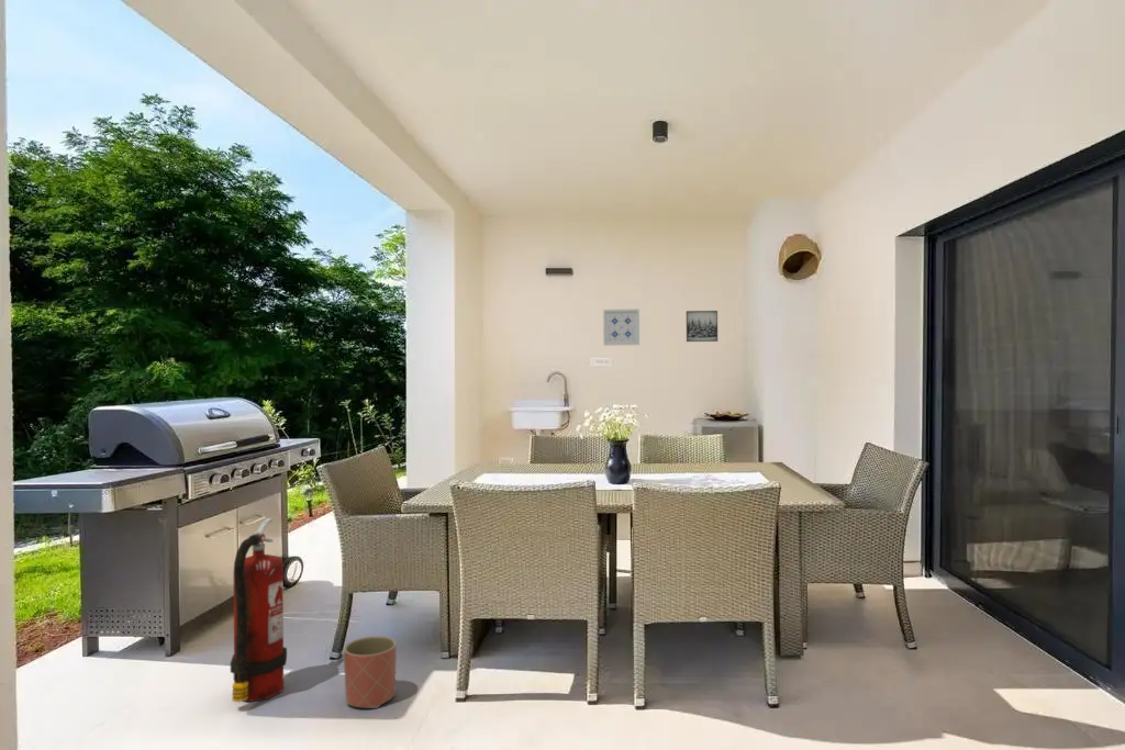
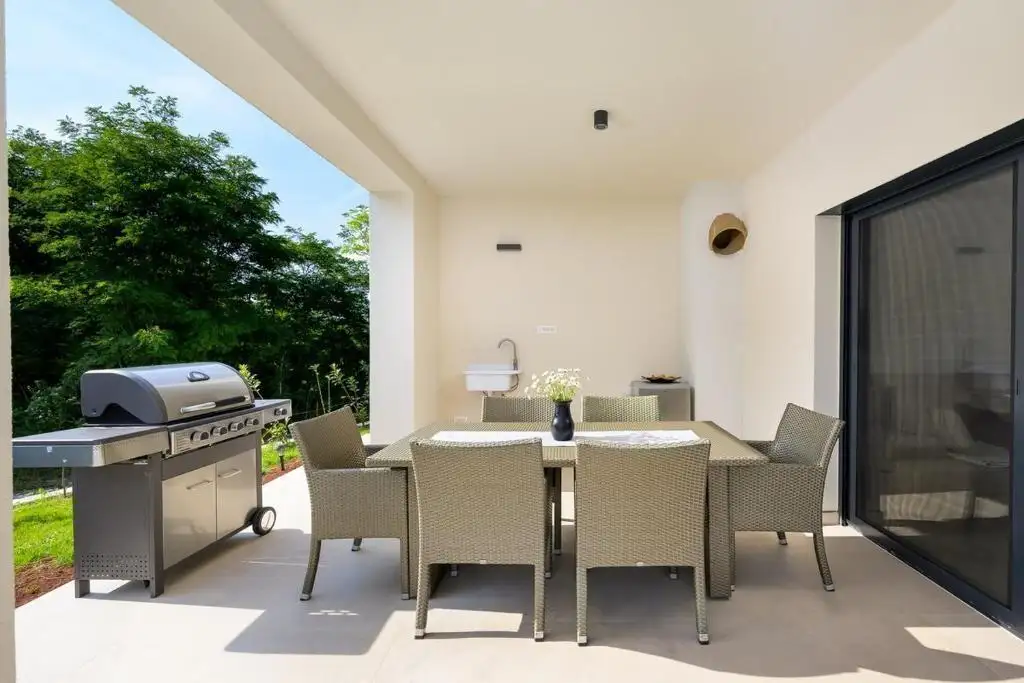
- planter [343,635,398,709]
- wall art [686,310,719,343]
- fire extinguisher [230,517,288,703]
- wall art [602,307,641,347]
